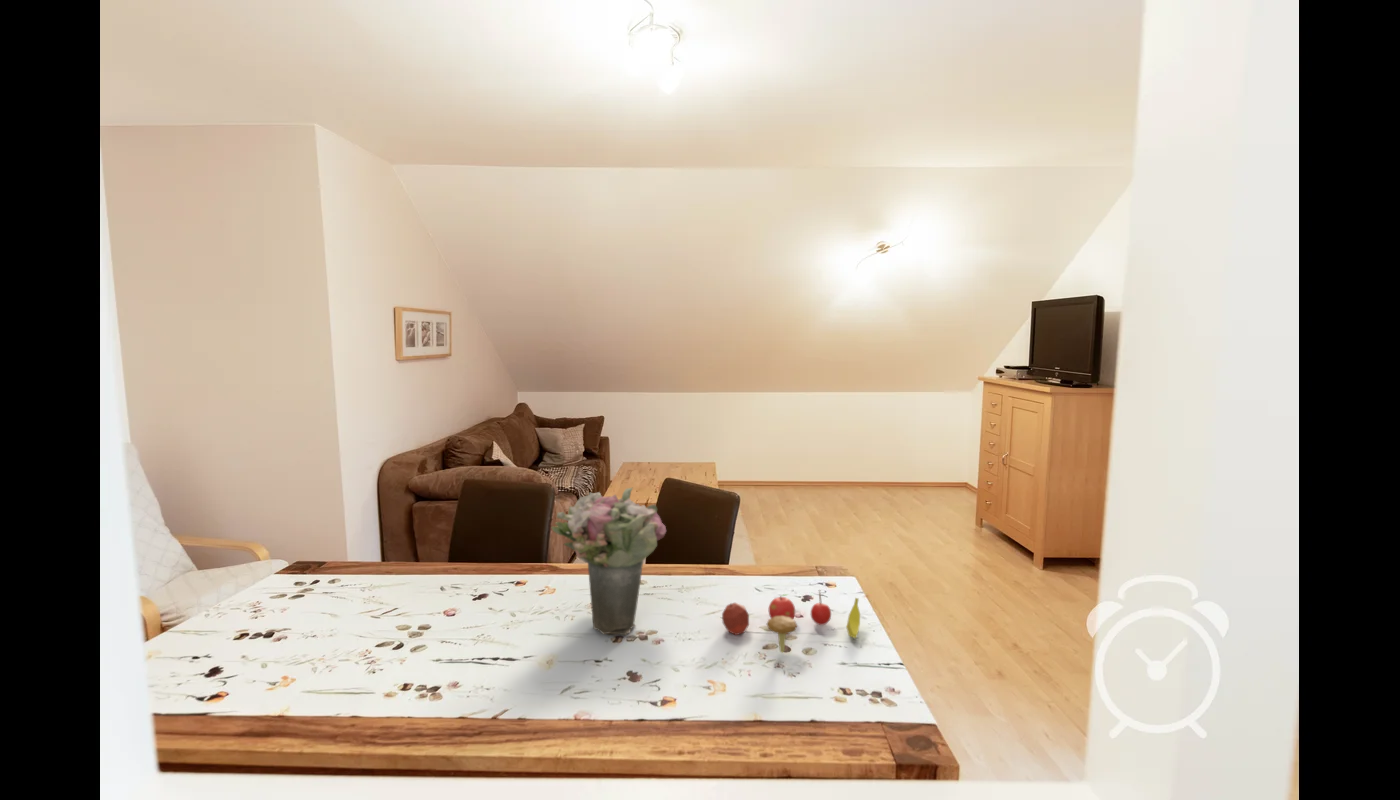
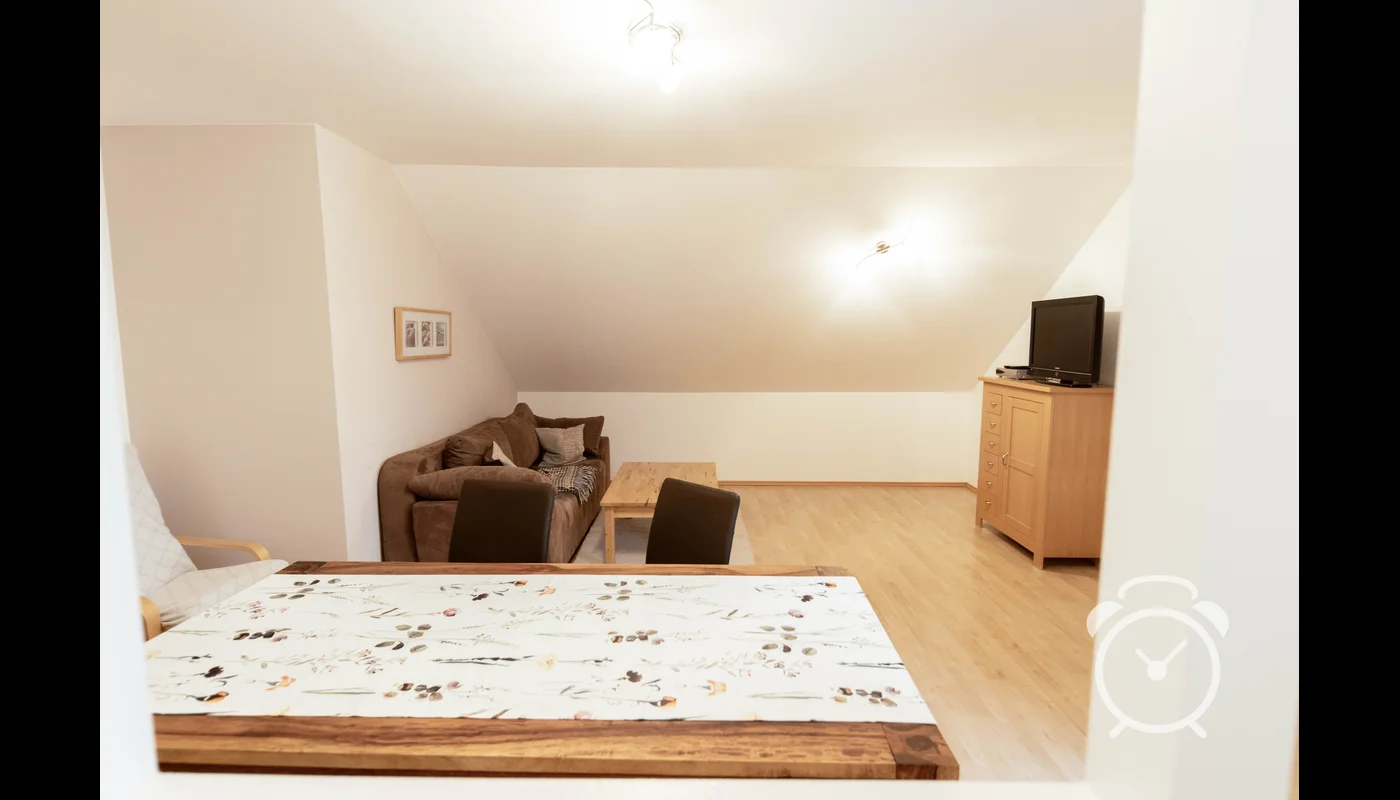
- fruit [721,589,861,654]
- flower bouquet [550,487,667,636]
